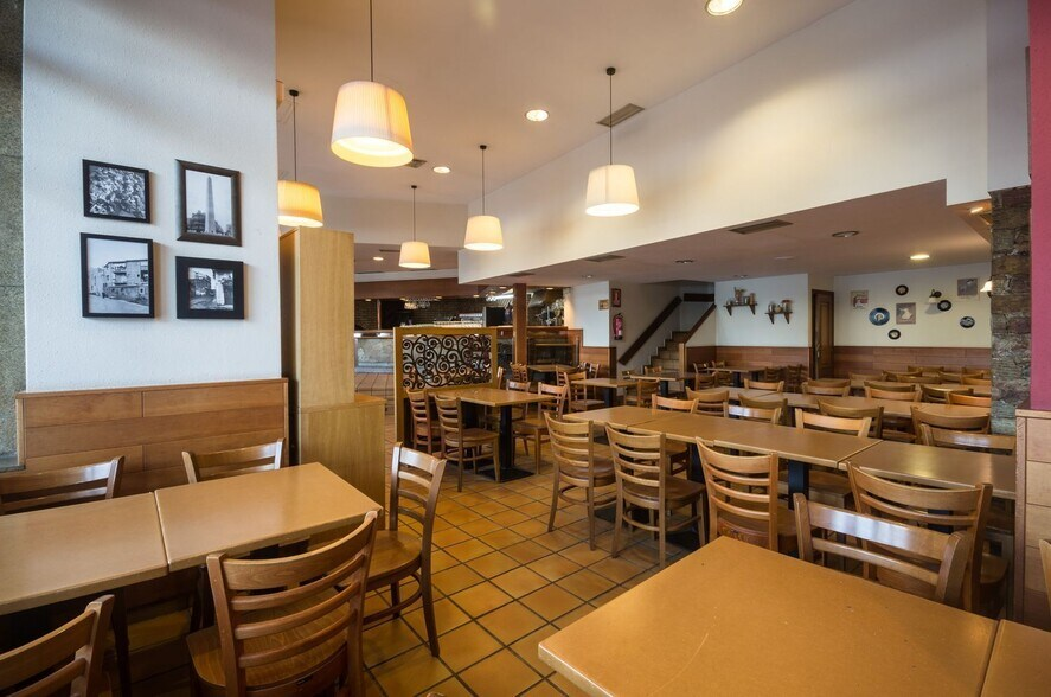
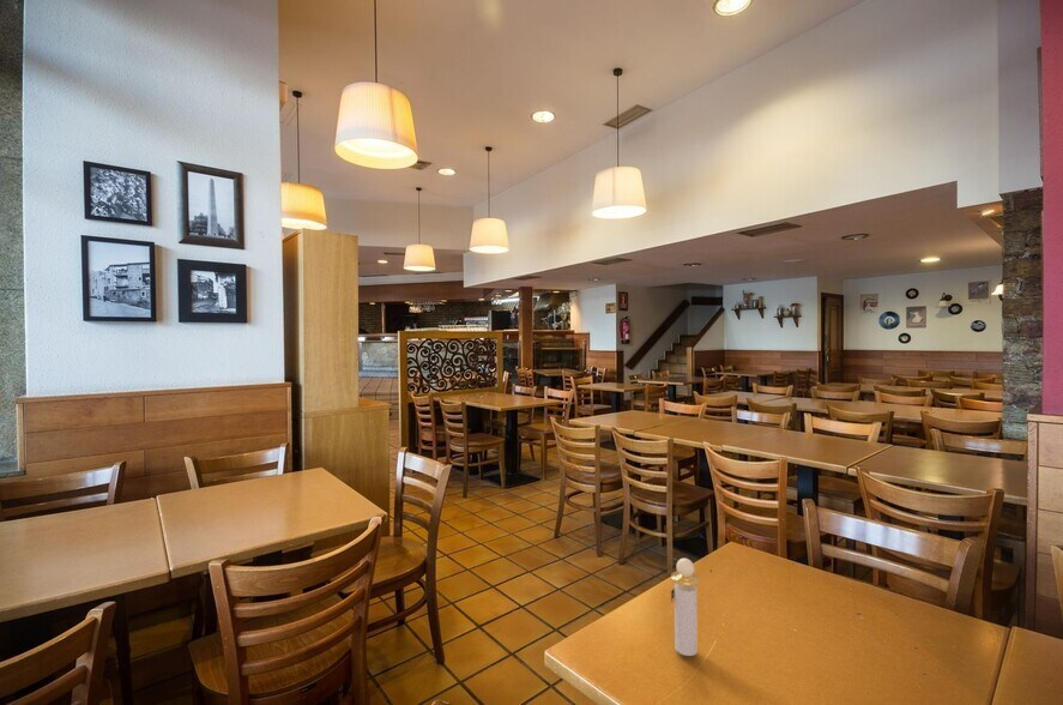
+ perfume bottle [670,558,701,657]
